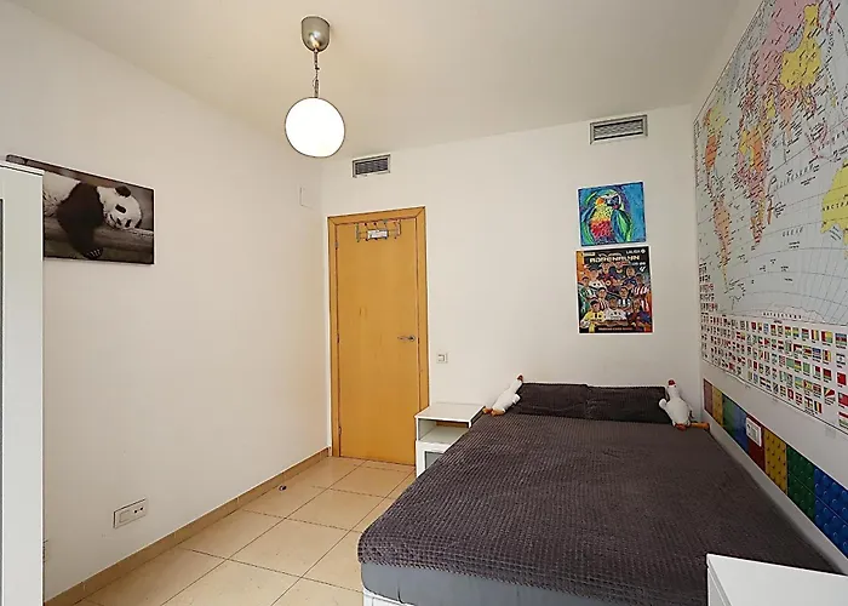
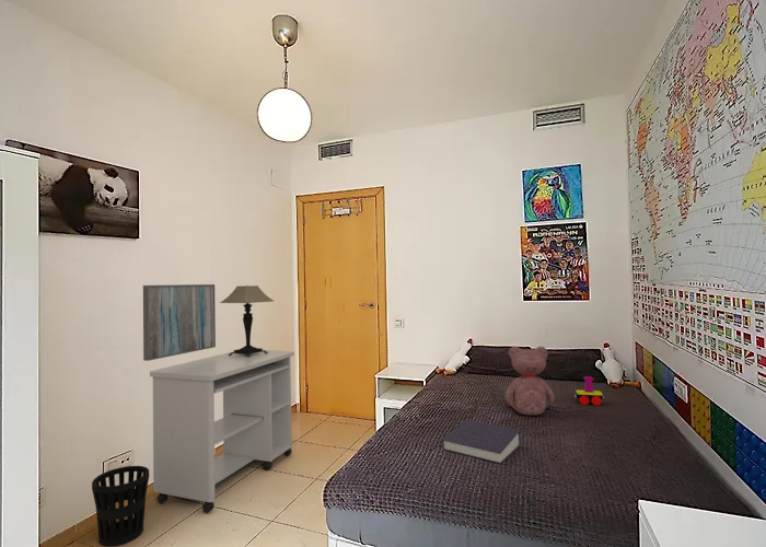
+ book [442,419,522,465]
+ toy train [573,375,605,406]
+ wall art [142,283,217,362]
+ teddy bear [504,346,556,417]
+ desk [149,349,295,513]
+ wastebasket [91,465,150,547]
+ table lamp [219,284,275,358]
